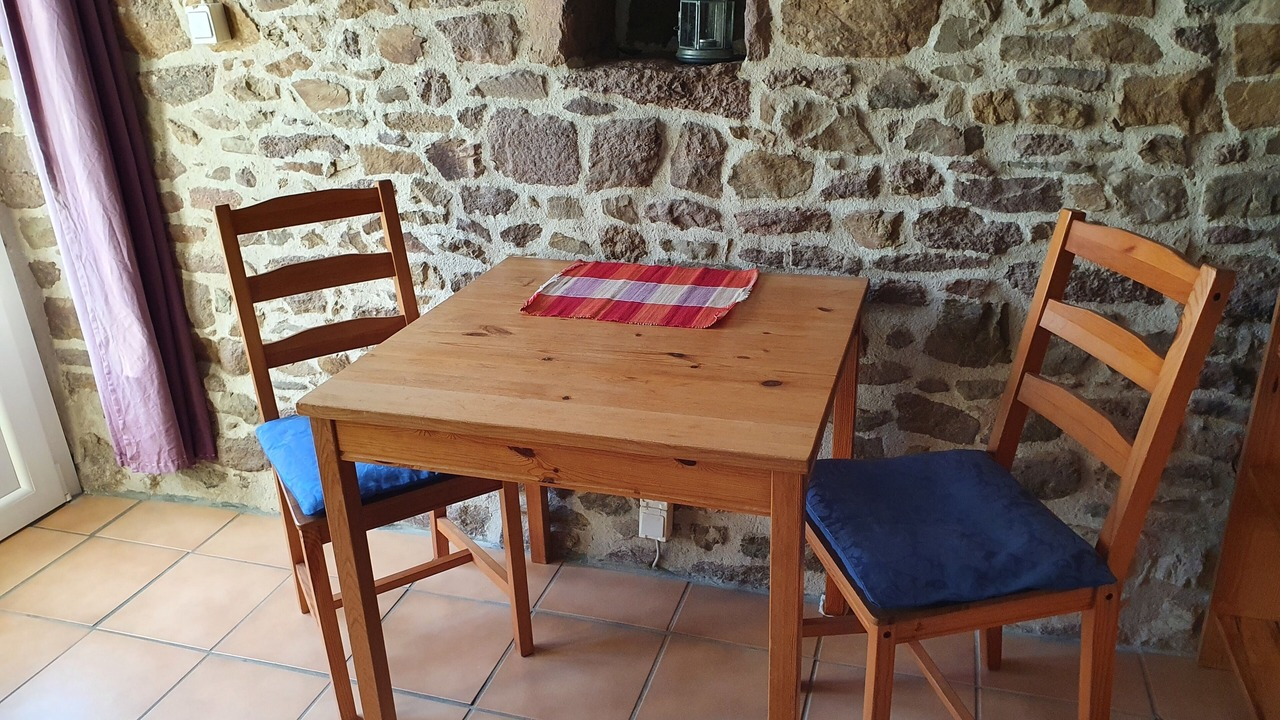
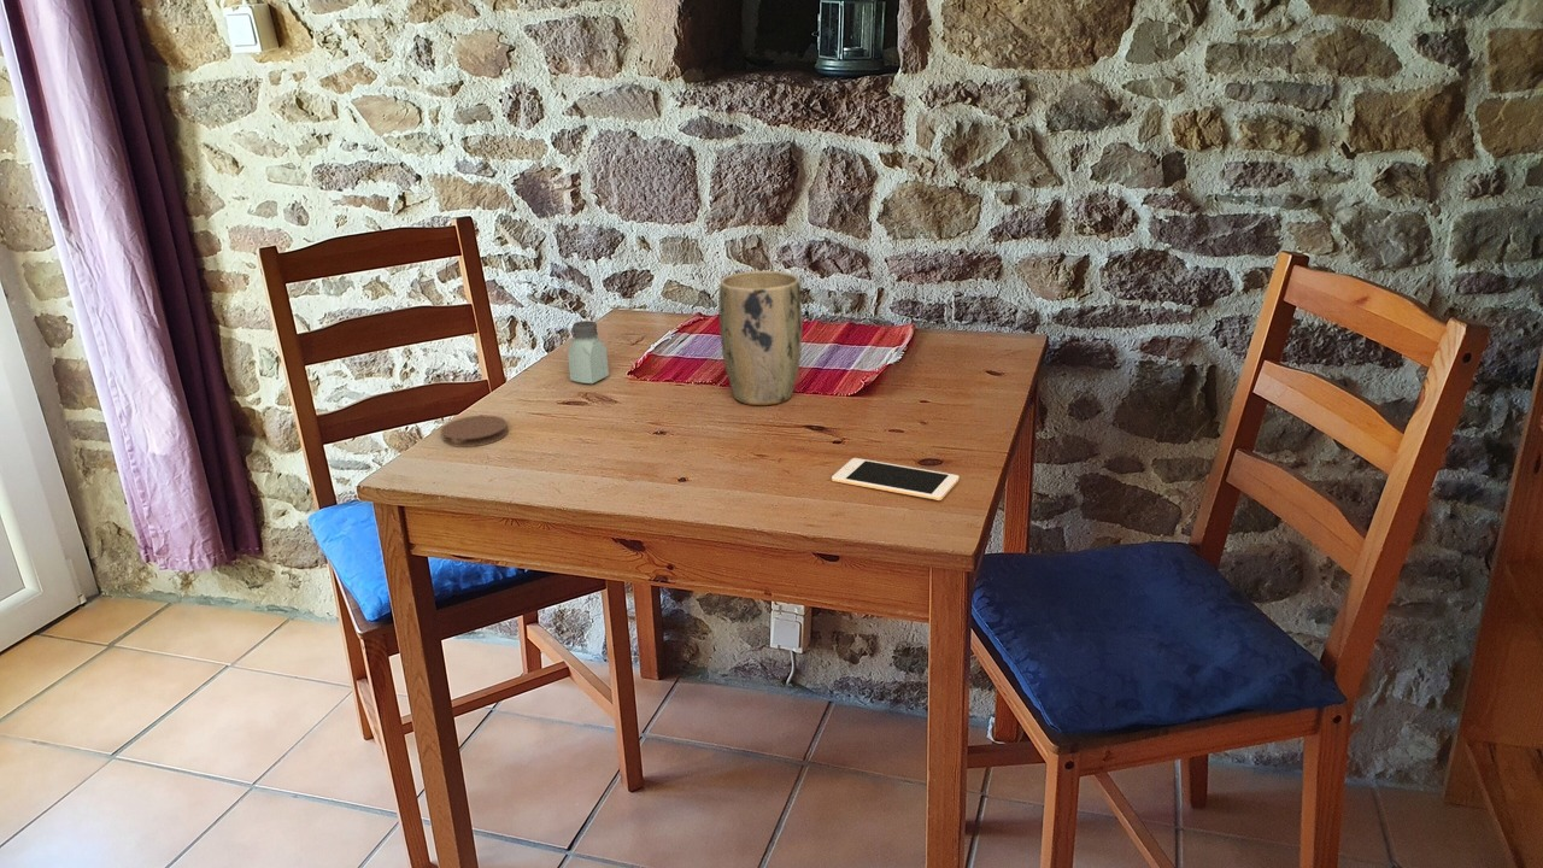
+ cell phone [831,457,960,502]
+ saltshaker [567,319,610,386]
+ plant pot [718,270,803,406]
+ coaster [440,415,509,448]
